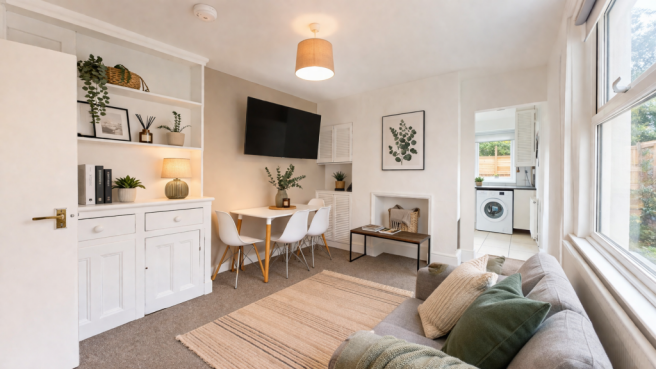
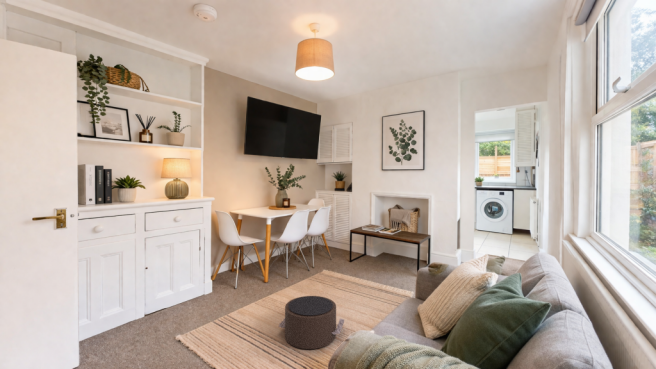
+ pouf [278,295,345,350]
